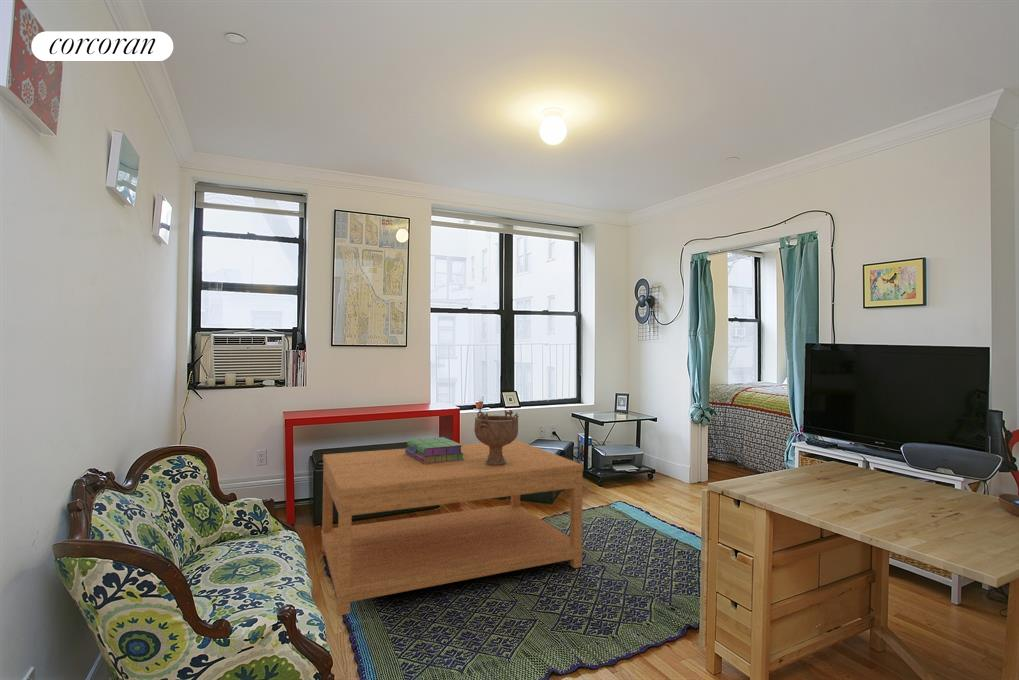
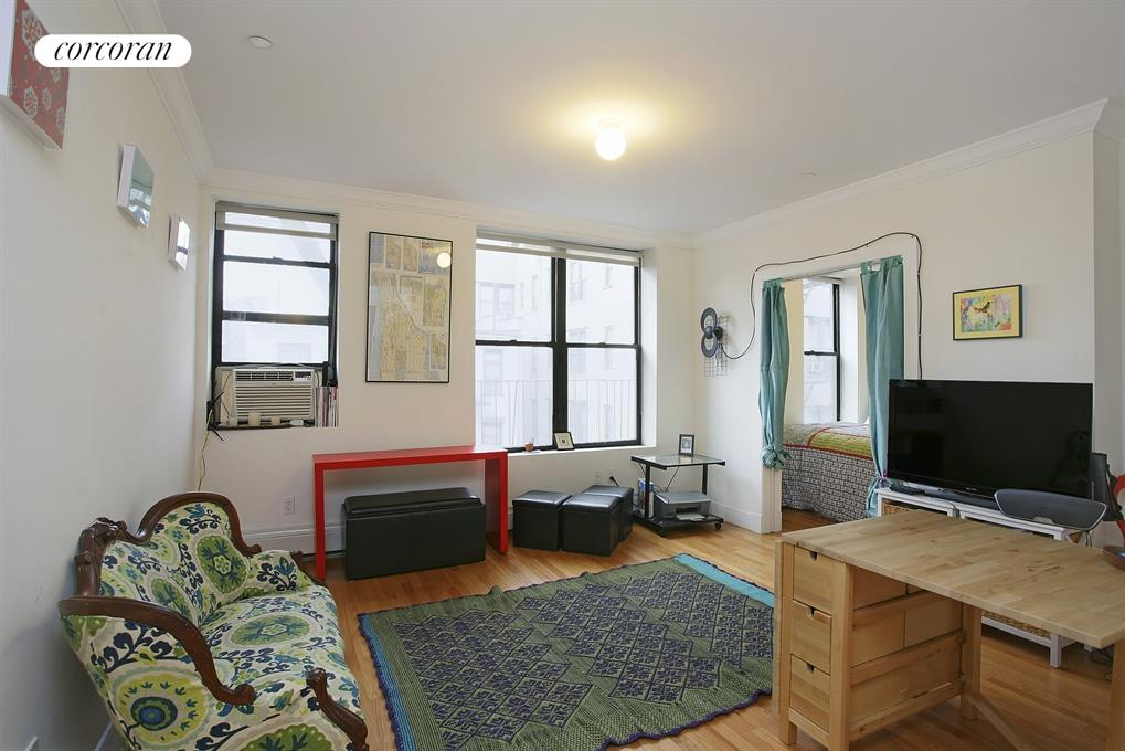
- stack of books [405,436,465,464]
- decorative bowl [473,408,520,465]
- coffee table [320,439,585,617]
